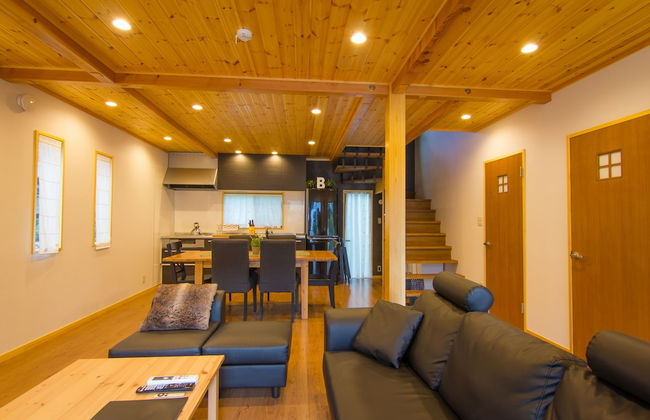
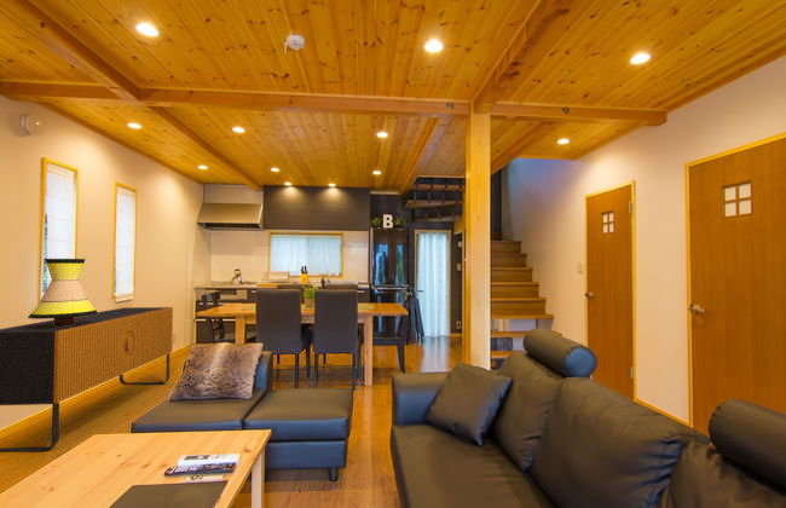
+ table lamp [27,258,98,327]
+ sideboard [0,306,174,454]
